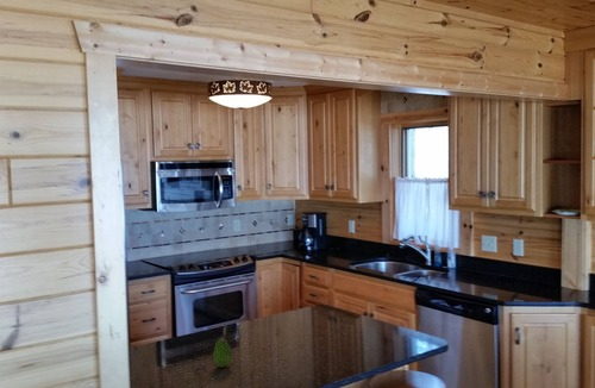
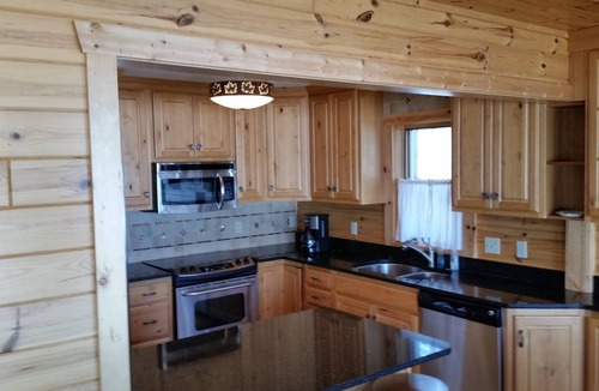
- fruit [212,337,233,369]
